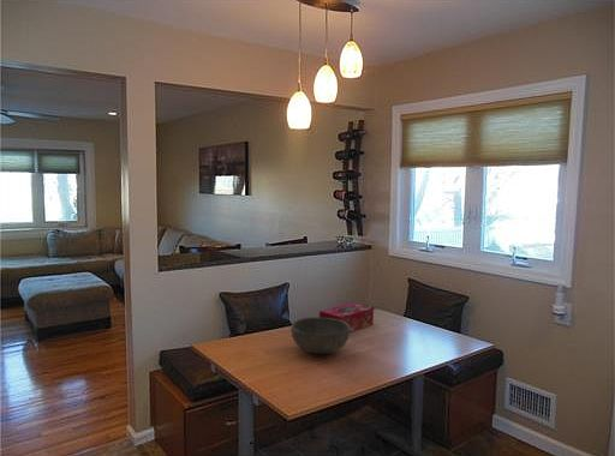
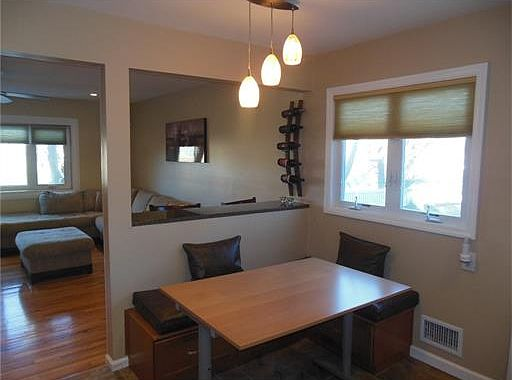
- bowl [289,317,351,355]
- tissue box [318,301,375,334]
